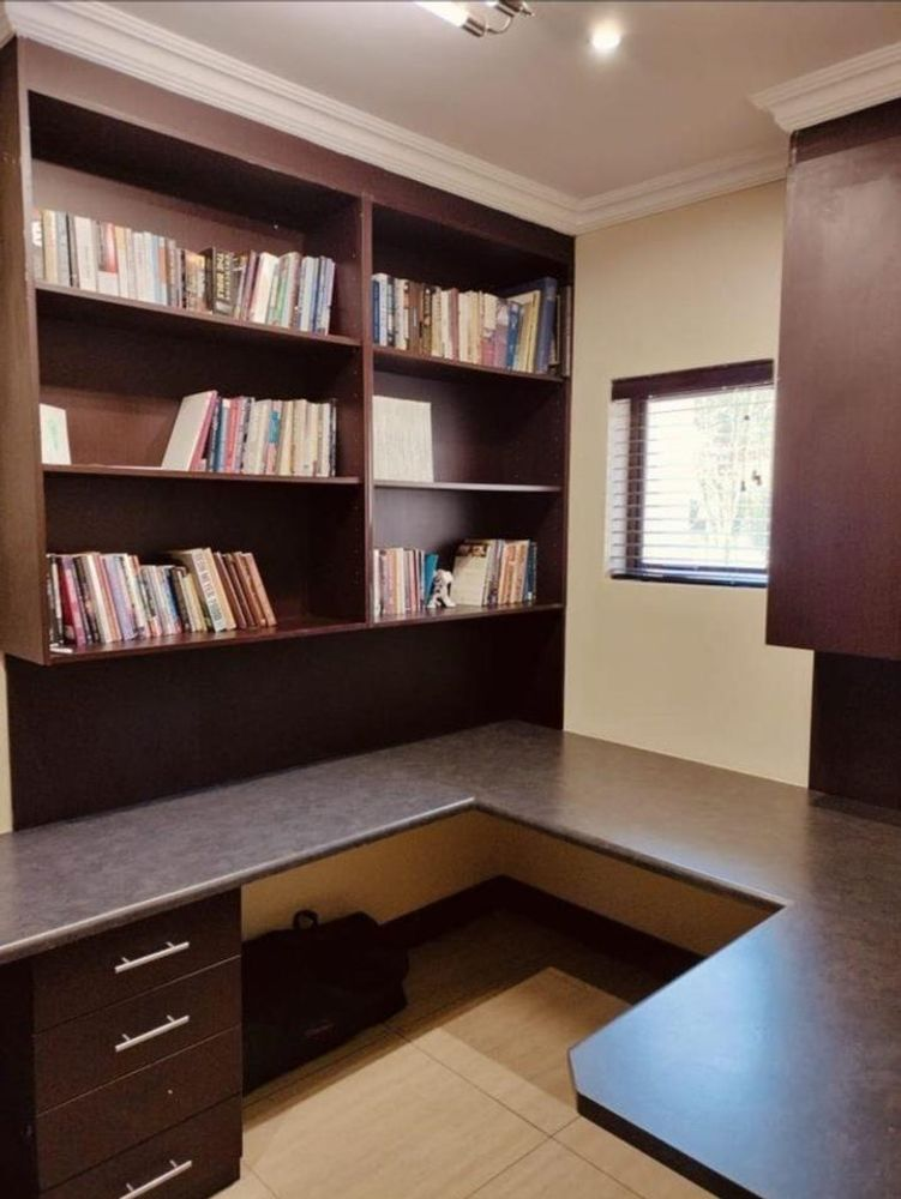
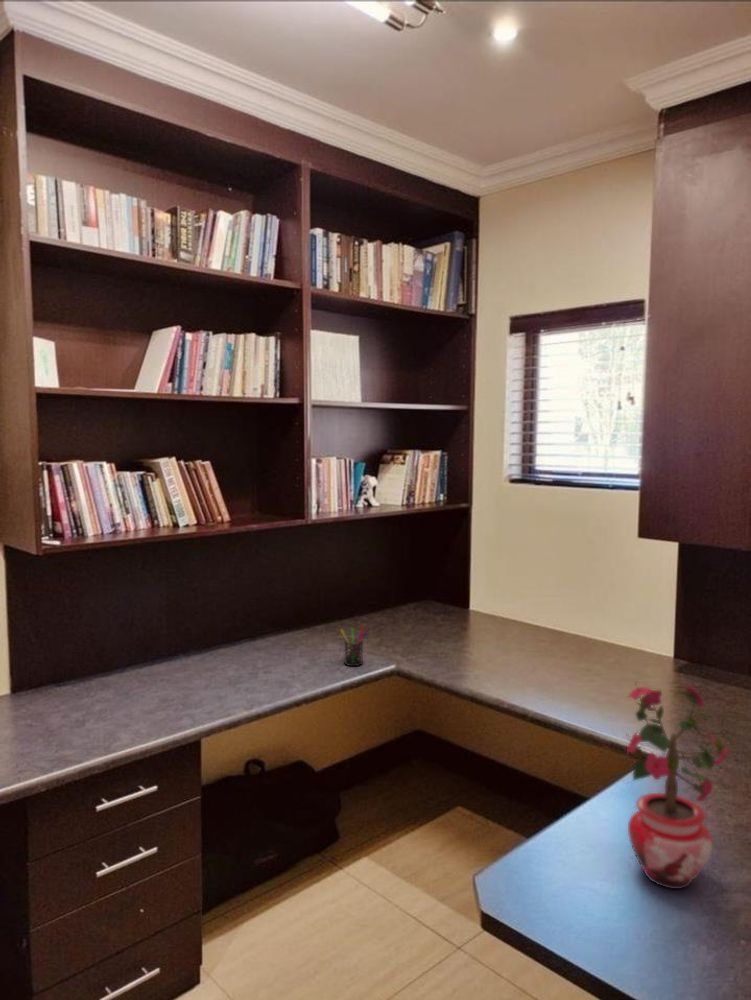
+ potted plant [625,680,735,890]
+ pen holder [339,624,369,667]
